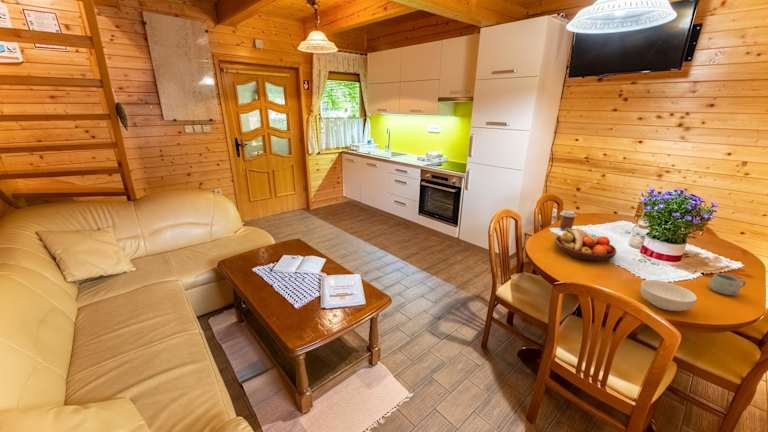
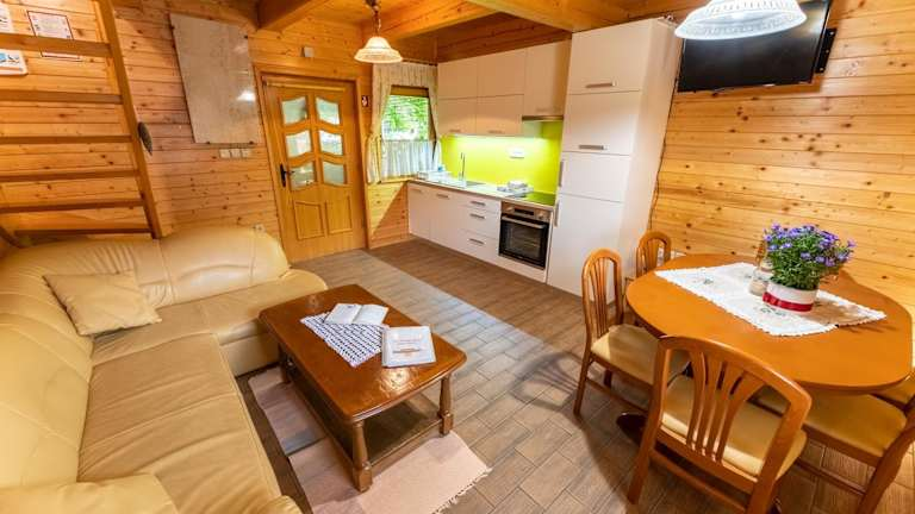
- mug [708,272,747,296]
- coffee cup [559,209,577,231]
- fruit bowl [554,227,618,262]
- cereal bowl [639,279,698,312]
